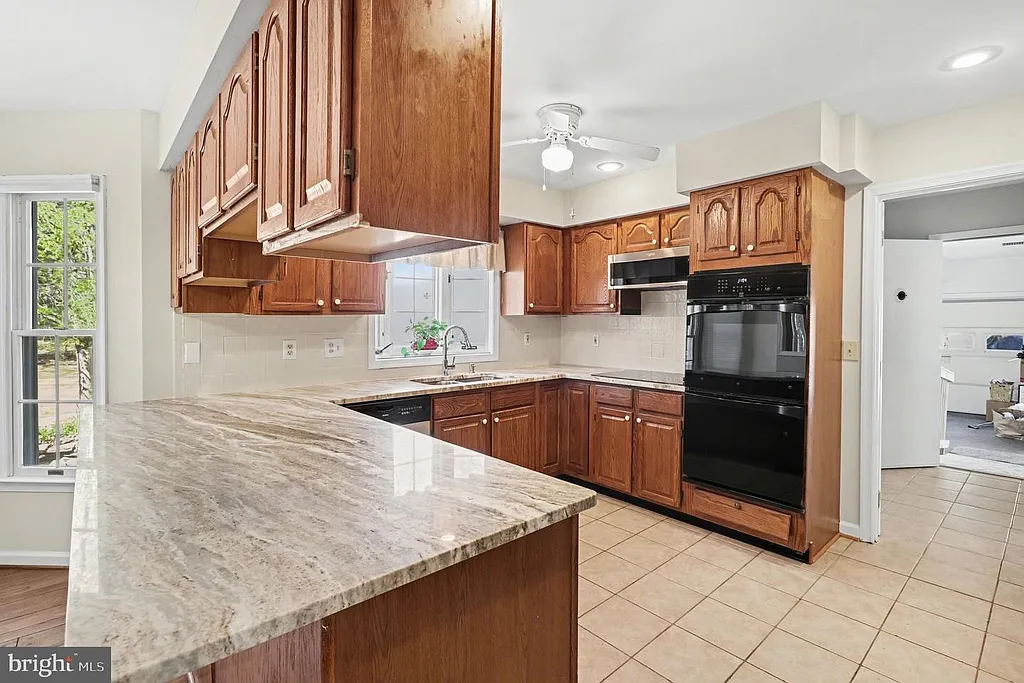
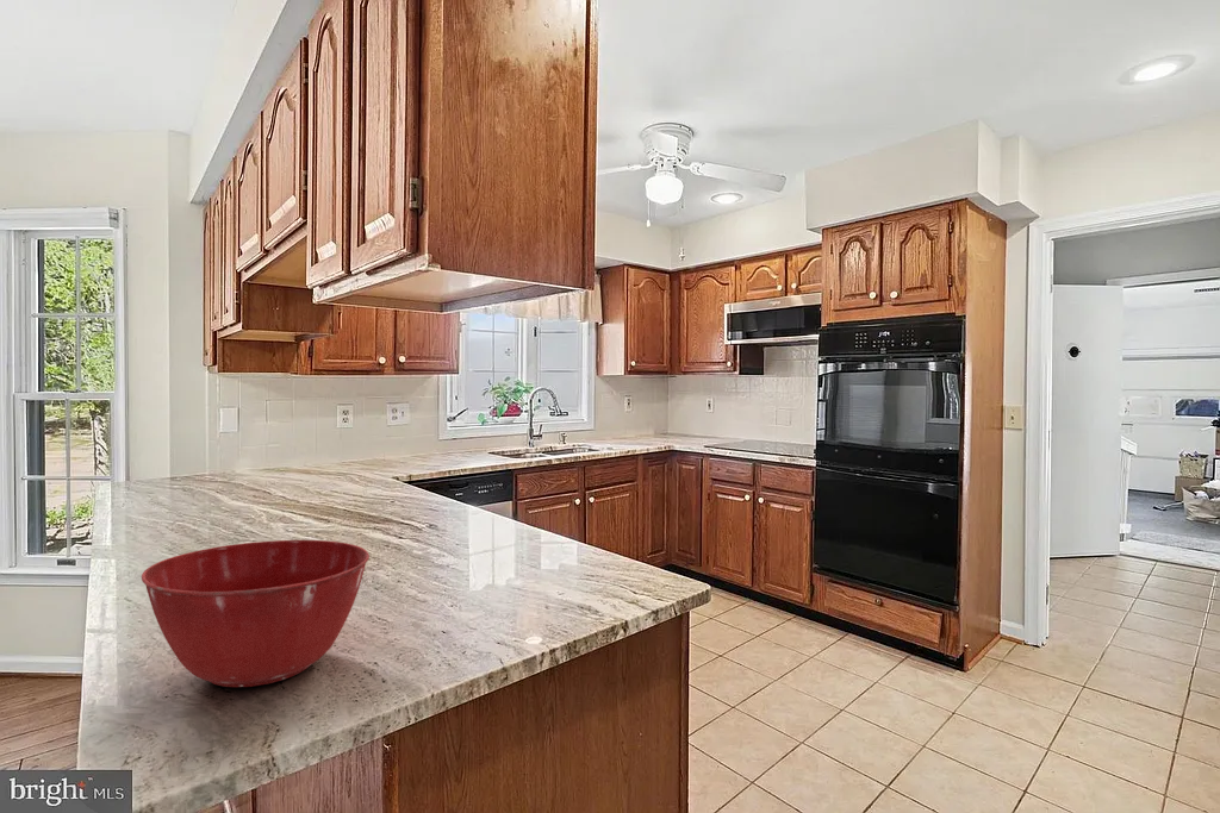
+ mixing bowl [141,539,371,688]
